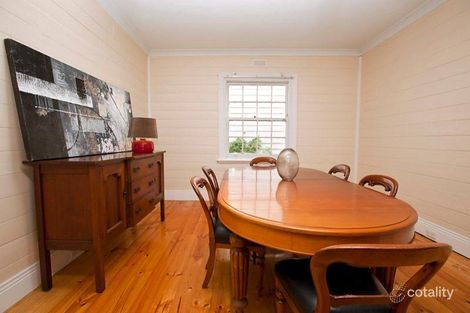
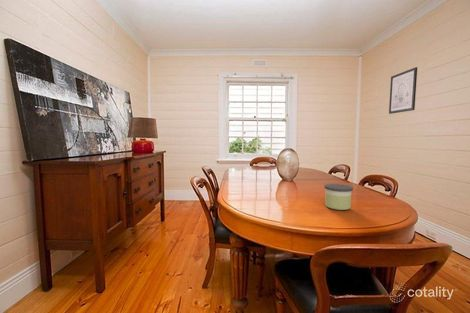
+ candle [323,183,354,211]
+ wall art [388,66,418,115]
